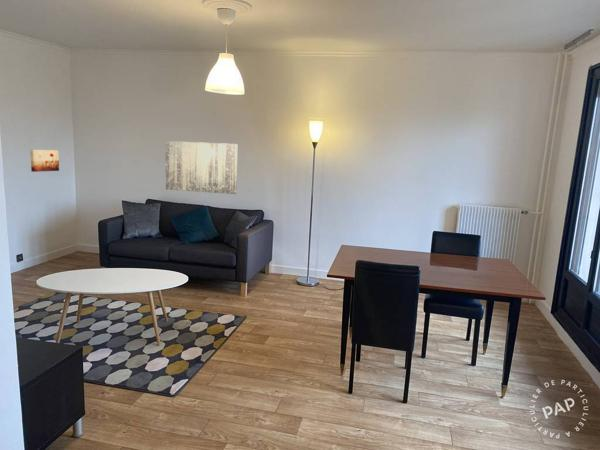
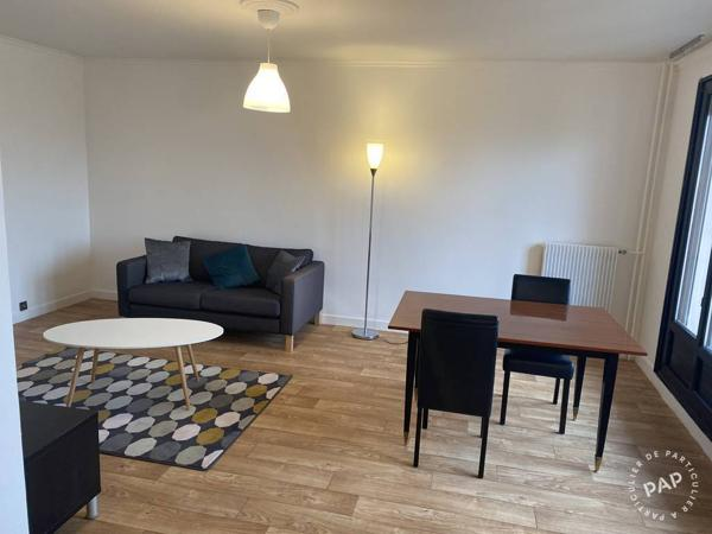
- wall art [165,140,238,195]
- wall art [29,148,60,173]
